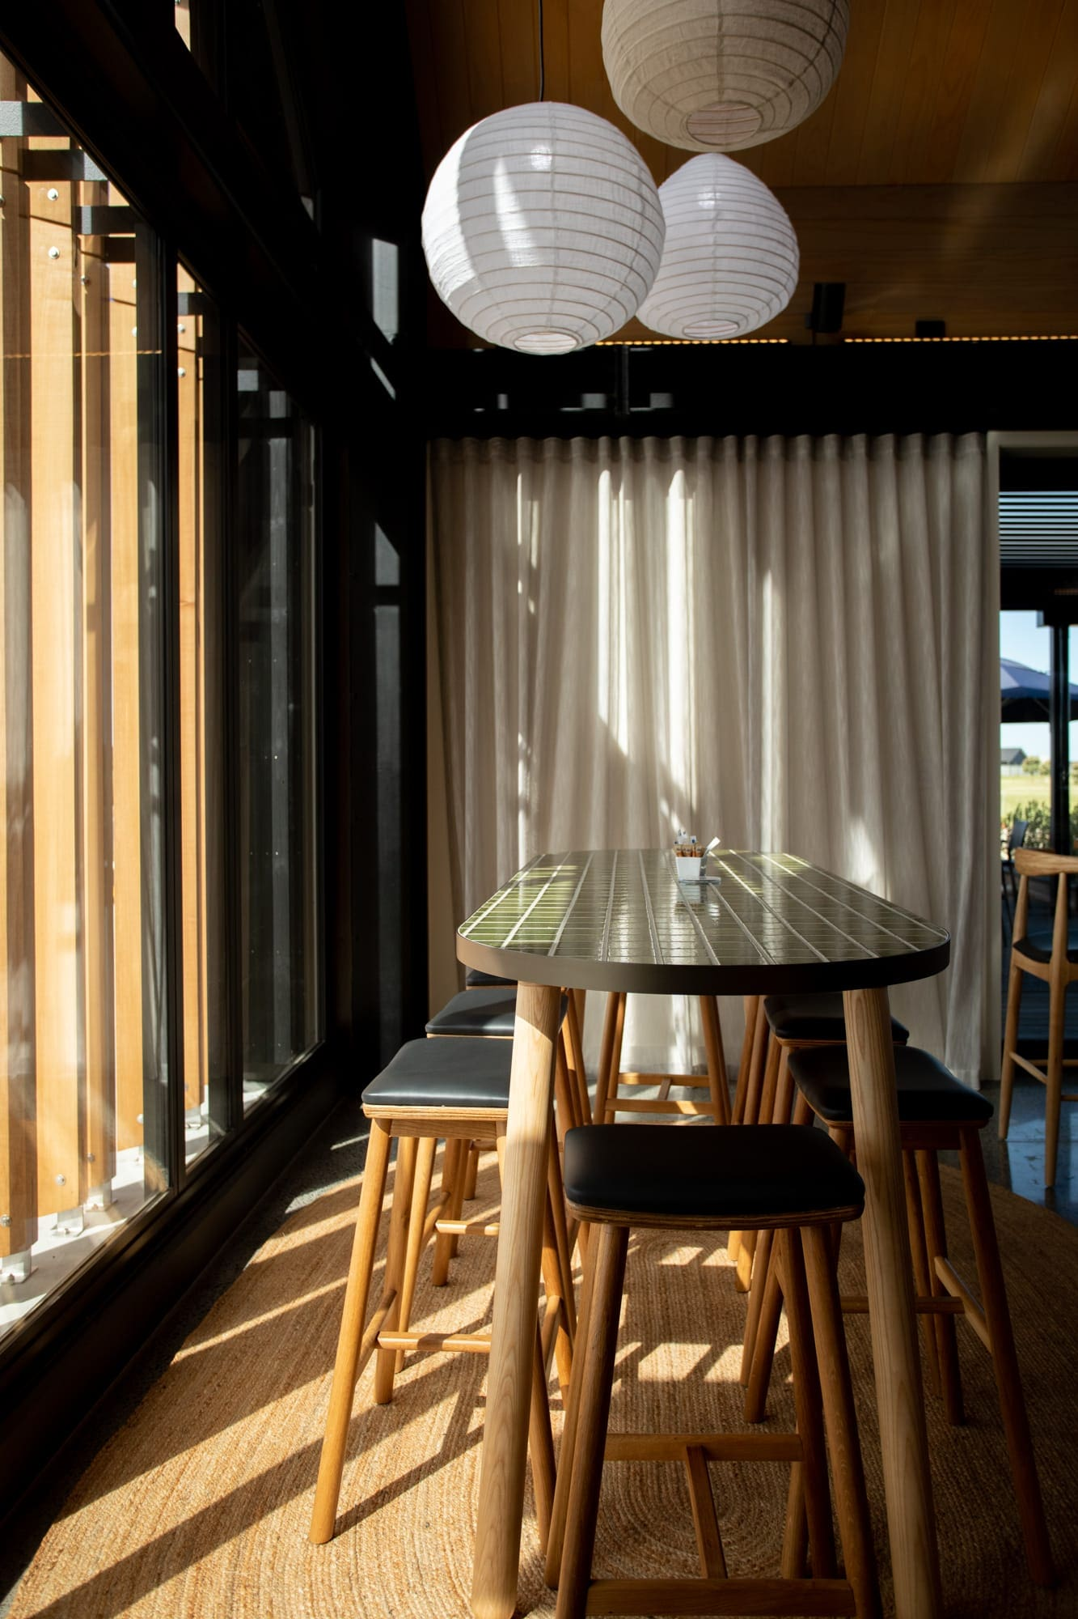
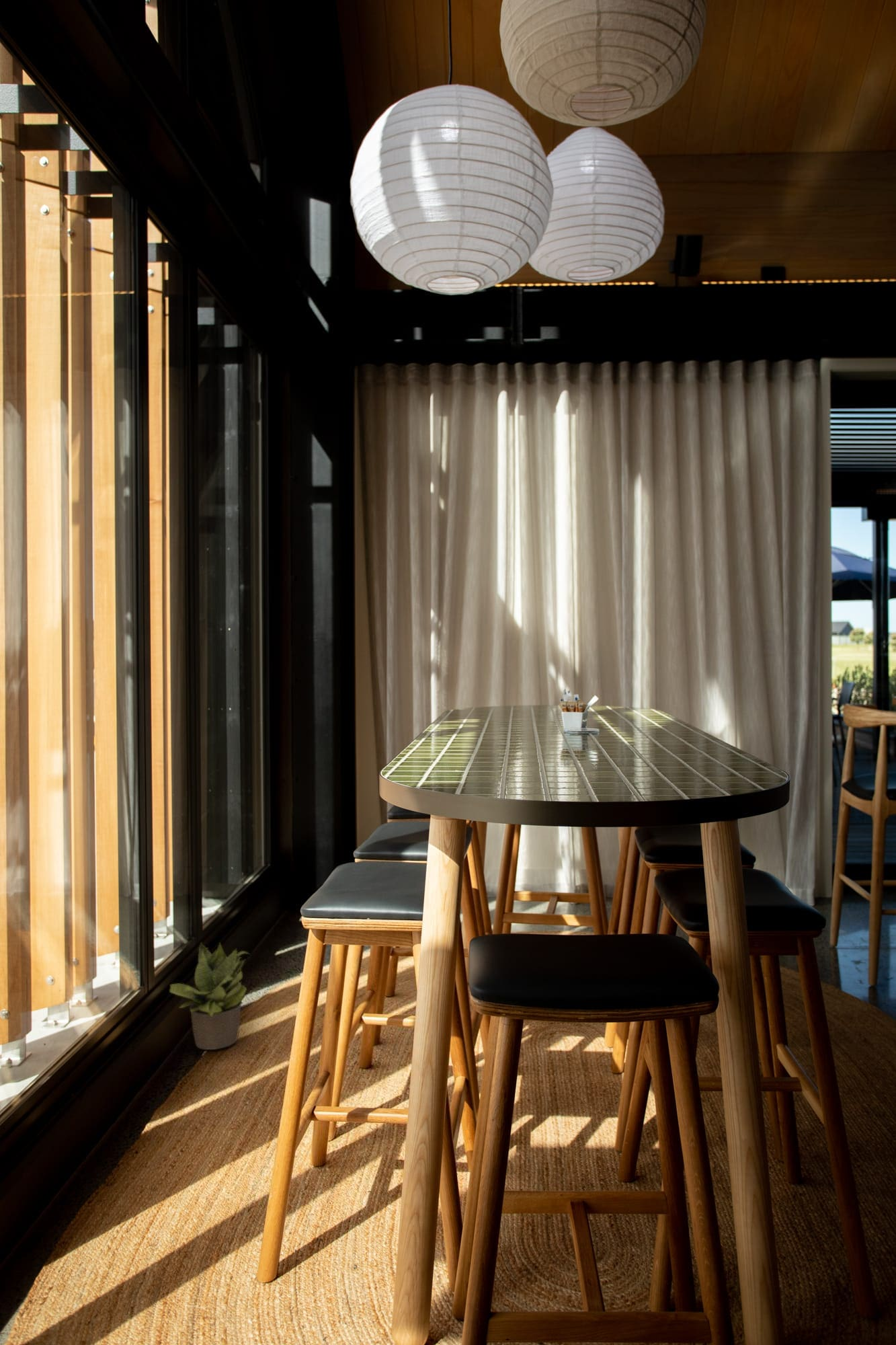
+ potted plant [169,942,249,1050]
